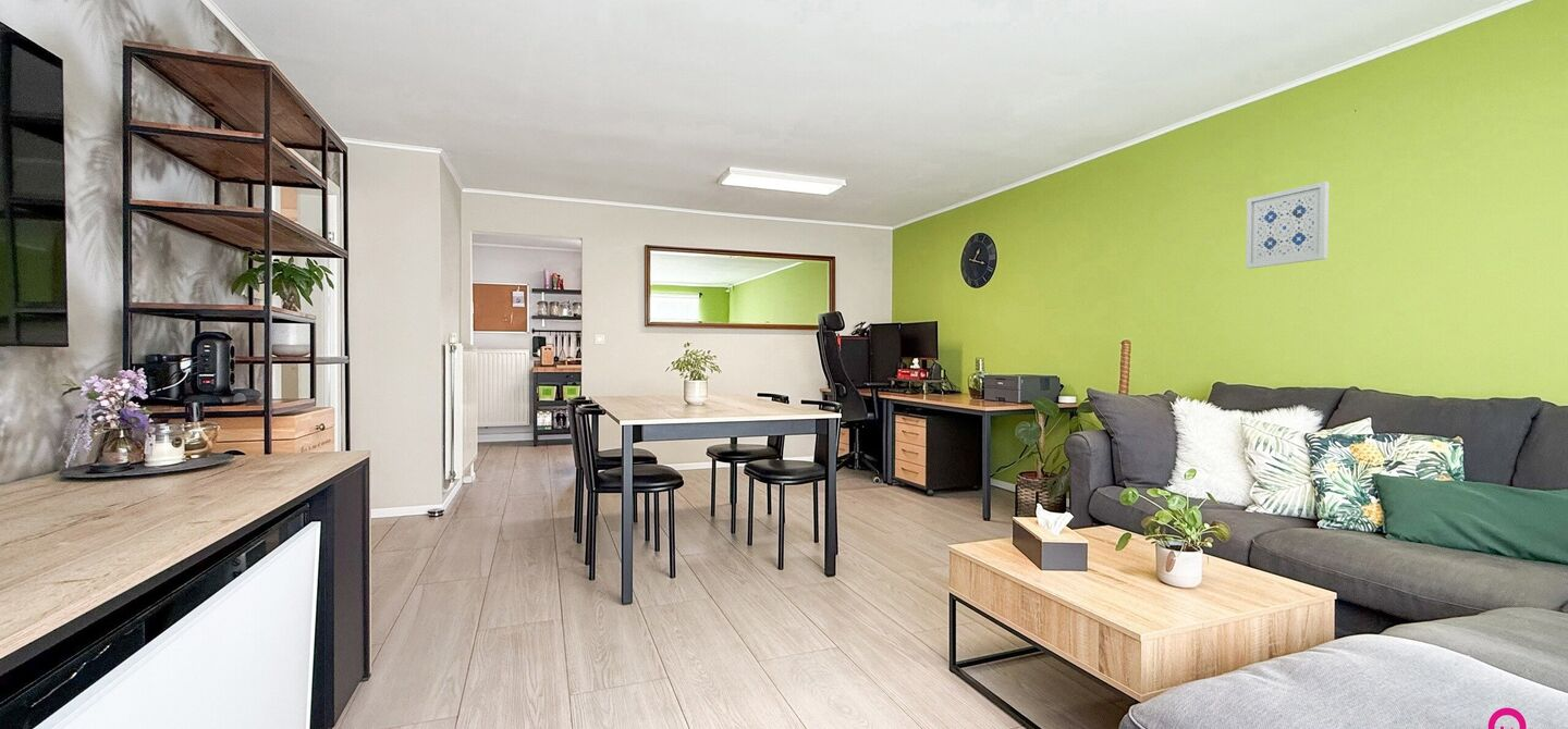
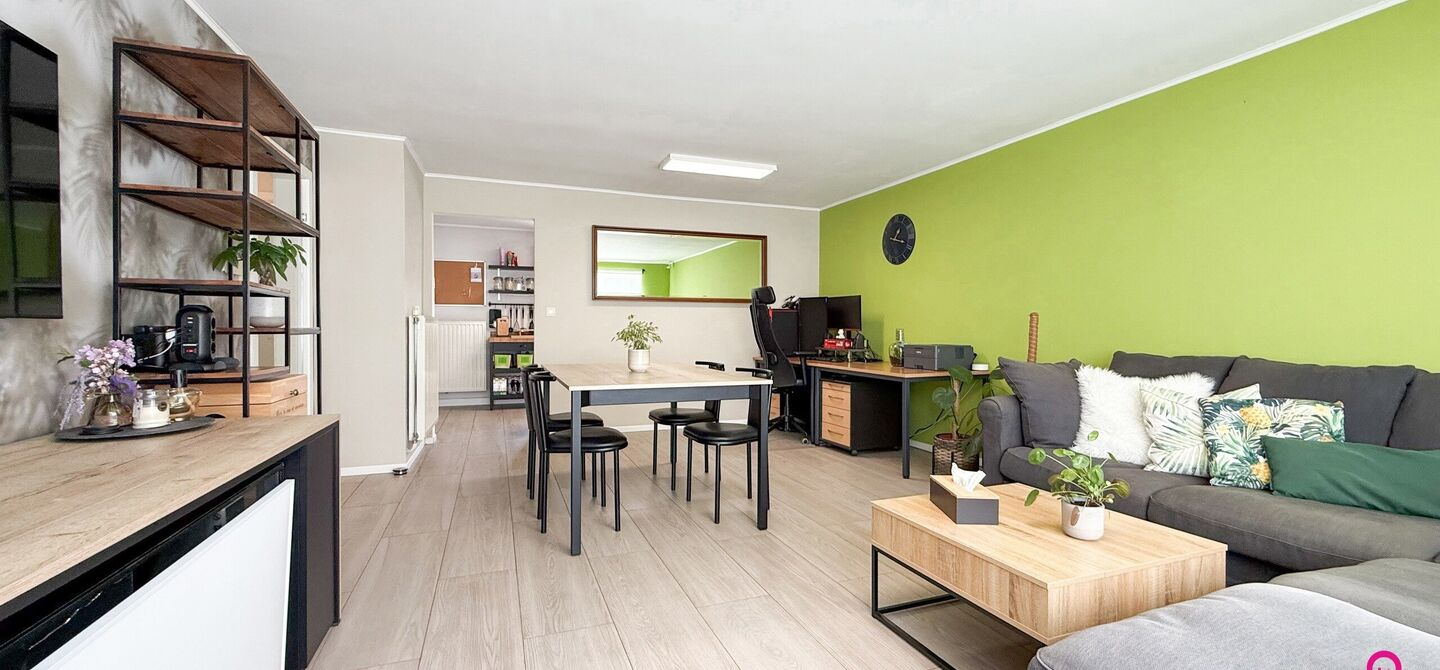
- wall art [1245,181,1331,270]
